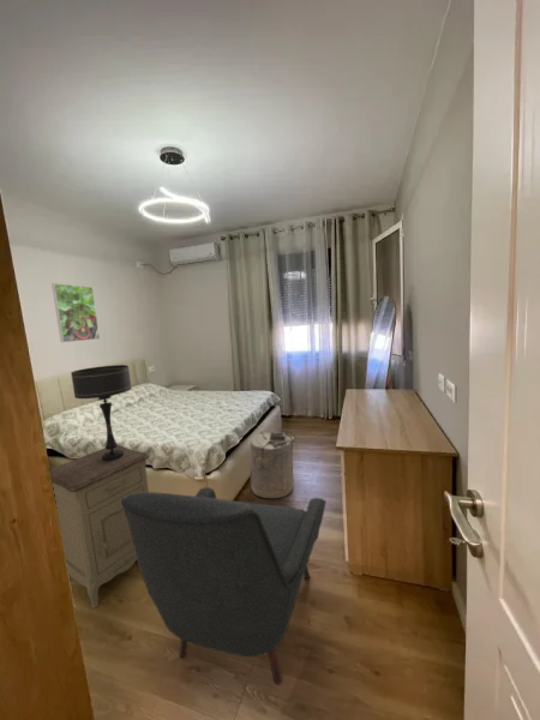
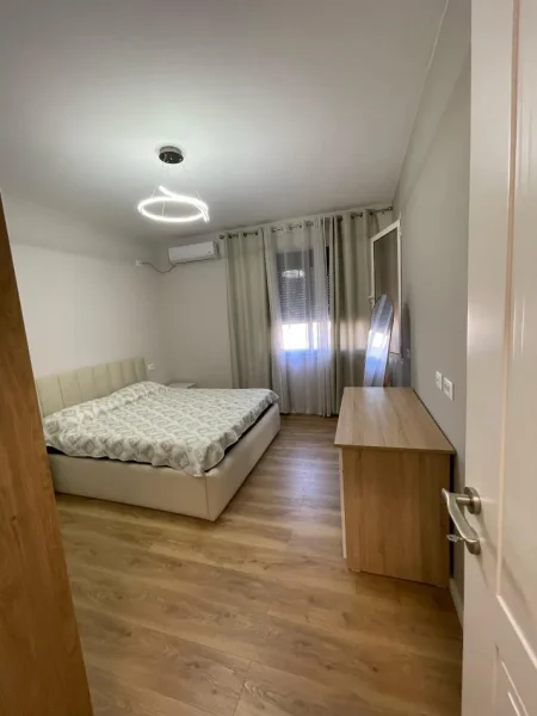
- table lamp [70,364,133,461]
- chair [120,486,328,686]
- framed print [50,282,101,343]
- laundry hamper [250,430,296,499]
- nightstand [49,444,150,610]
